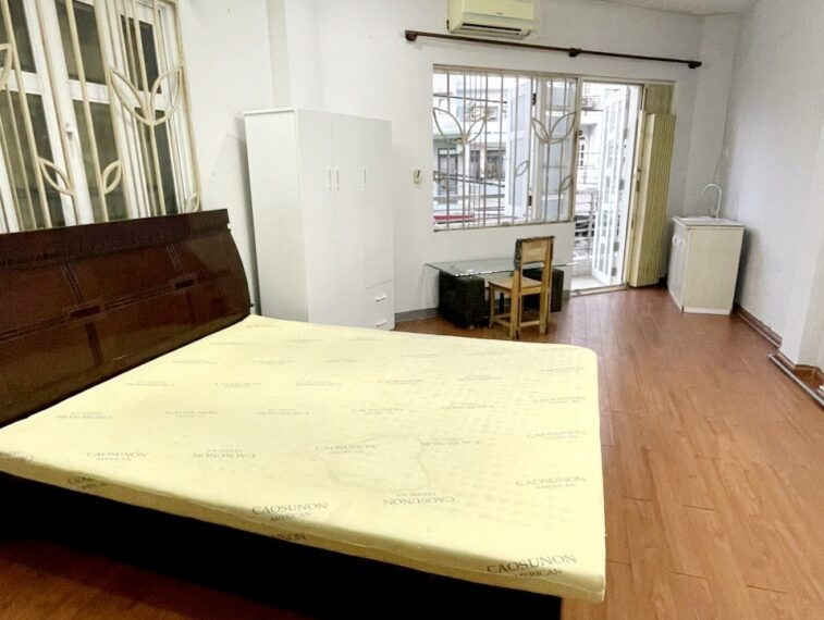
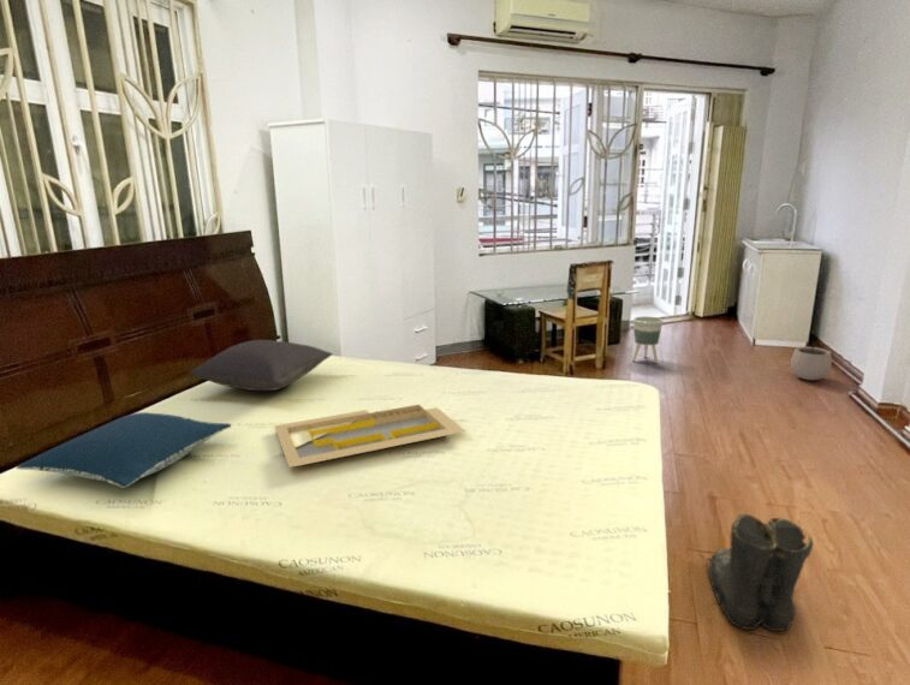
+ serving tray [273,404,466,469]
+ boots [704,512,815,632]
+ plant pot [790,336,833,381]
+ pillow [16,411,233,489]
+ planter [631,315,664,364]
+ pillow [189,339,334,392]
